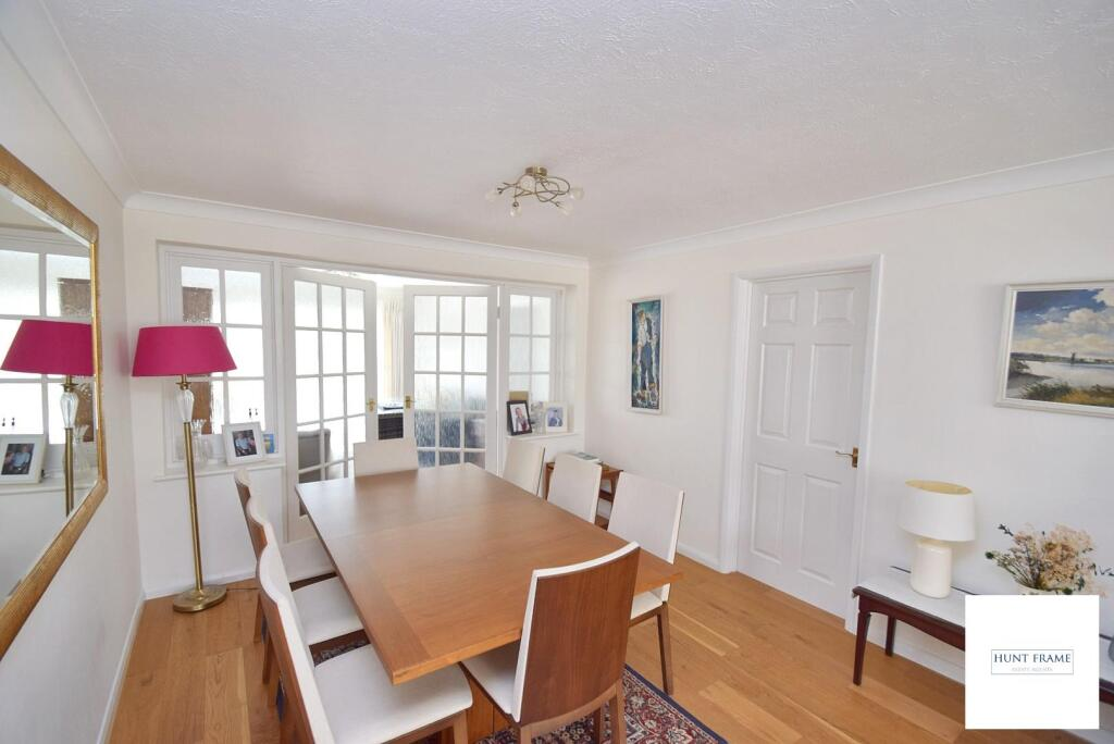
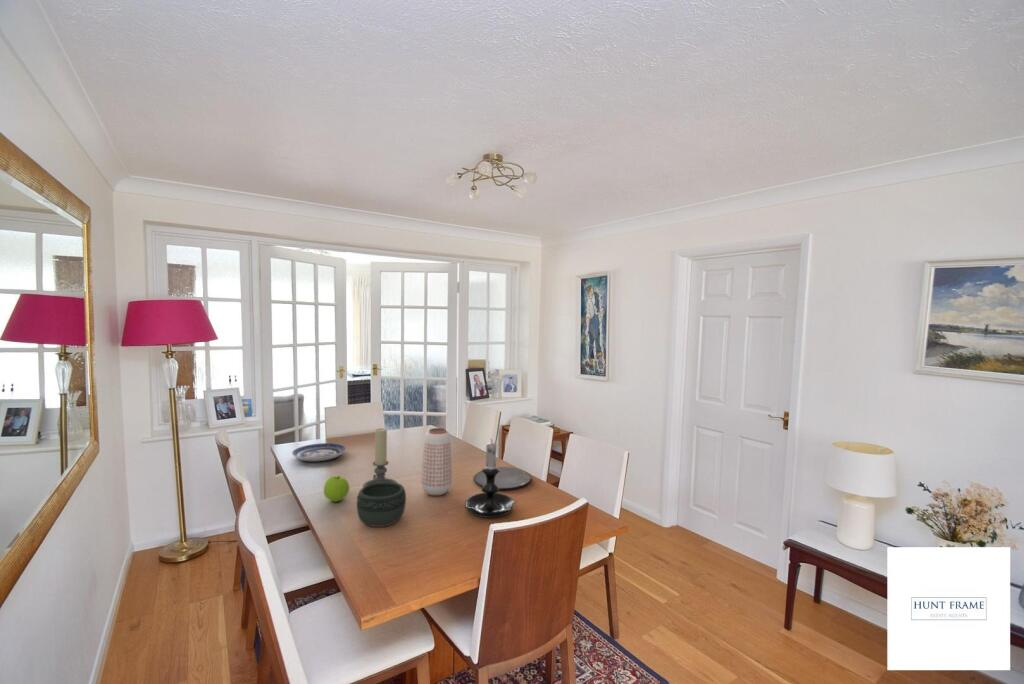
+ candle holder [362,427,398,488]
+ plate [291,442,347,462]
+ apple [323,475,350,503]
+ bowl [356,482,407,528]
+ plate [473,466,532,491]
+ candle holder [464,438,517,519]
+ planter [421,427,453,497]
